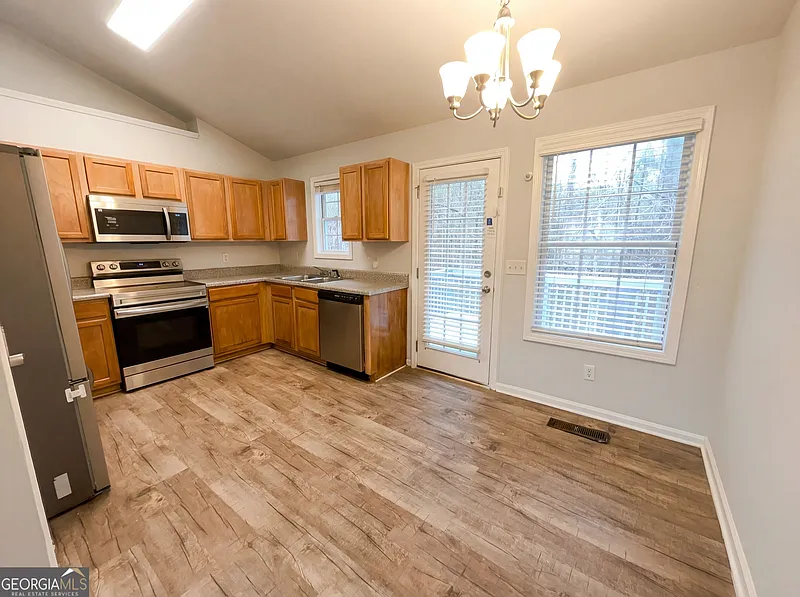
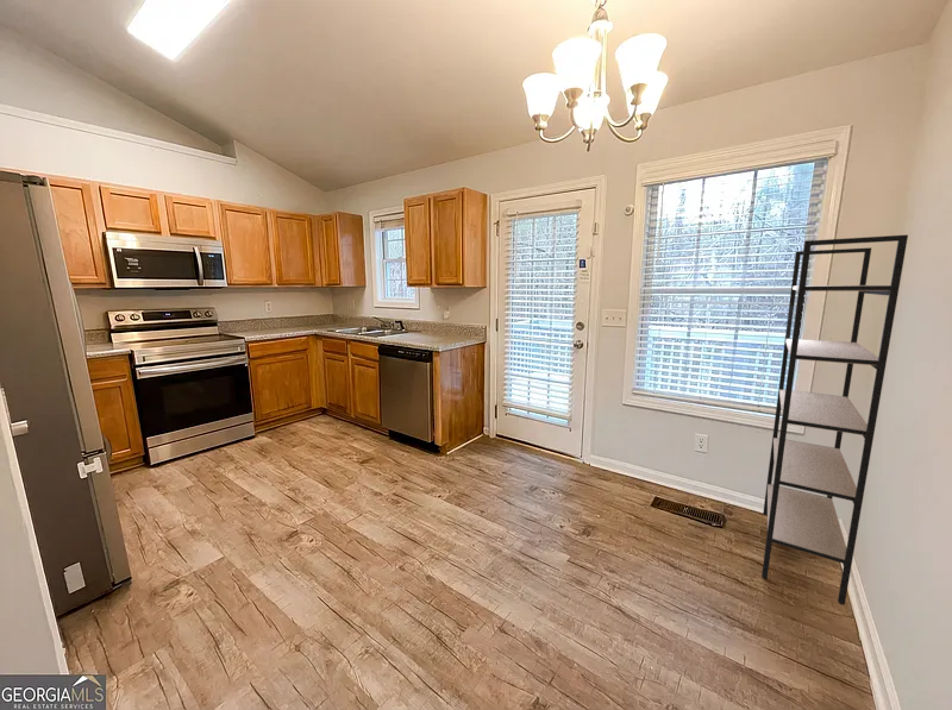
+ shelving unit [760,233,909,607]
